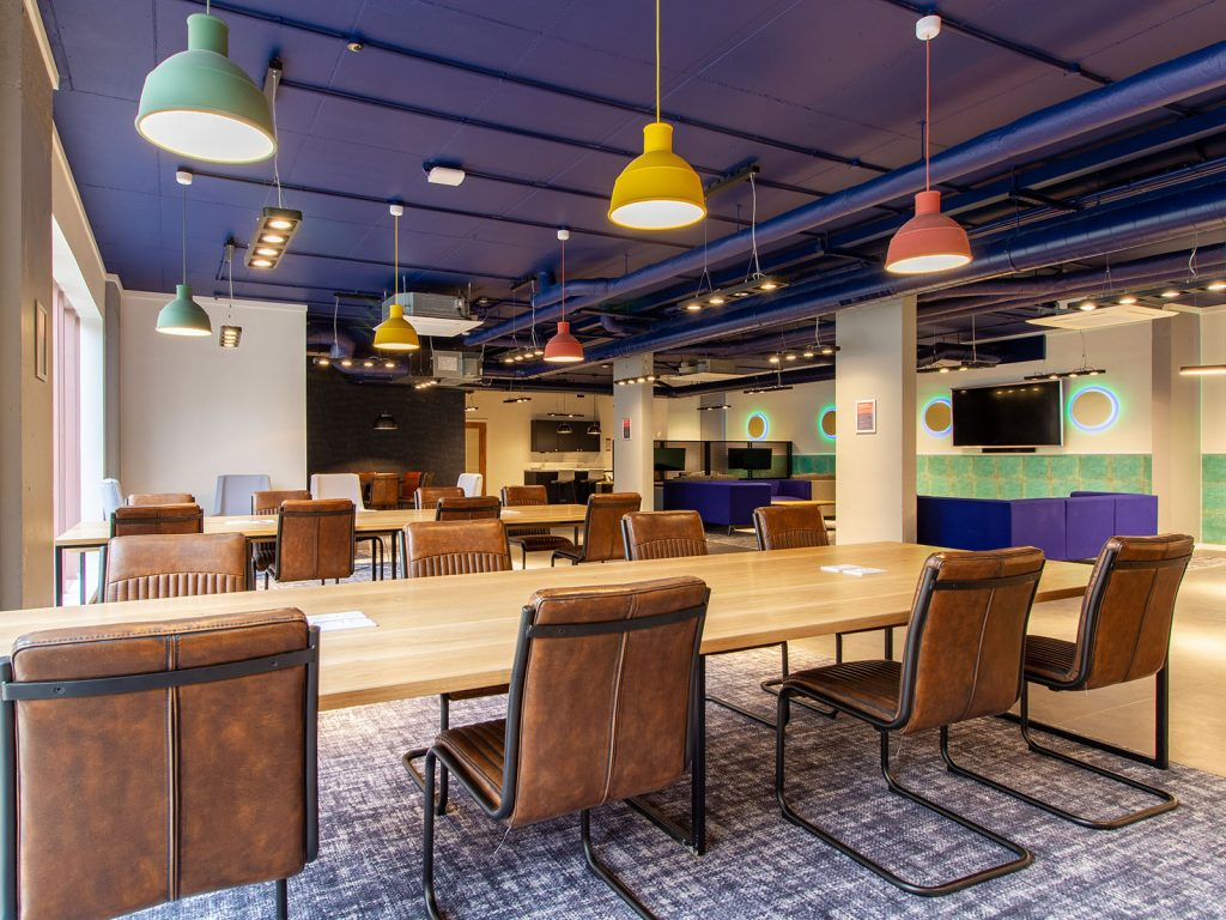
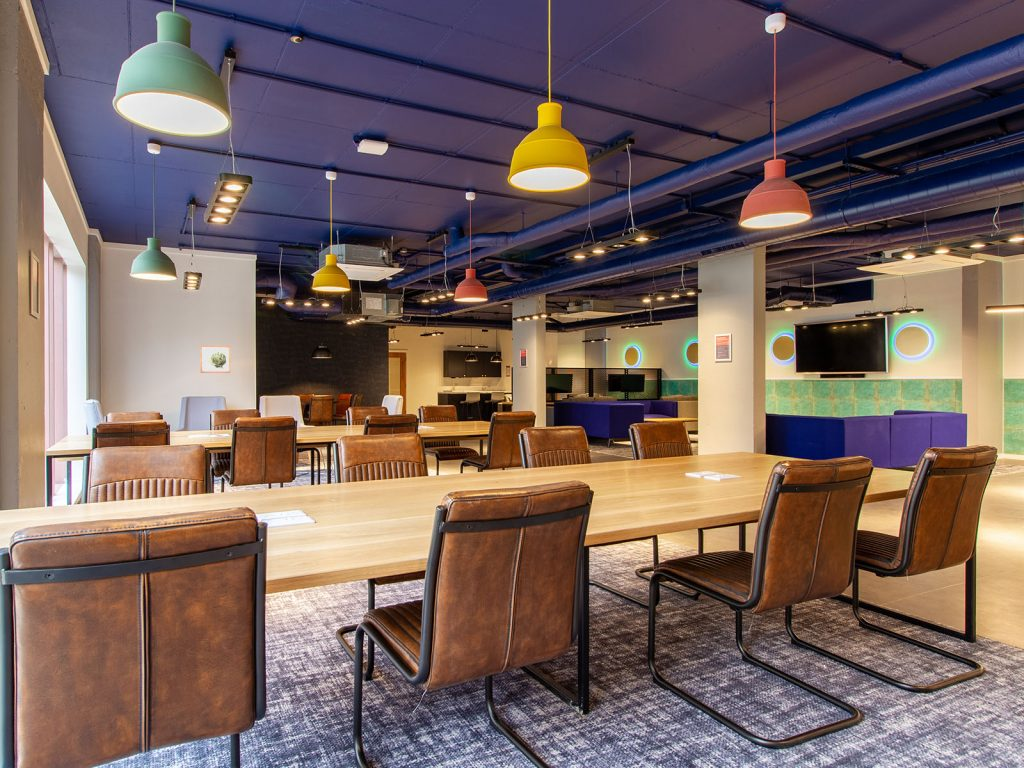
+ wall art [199,344,231,374]
